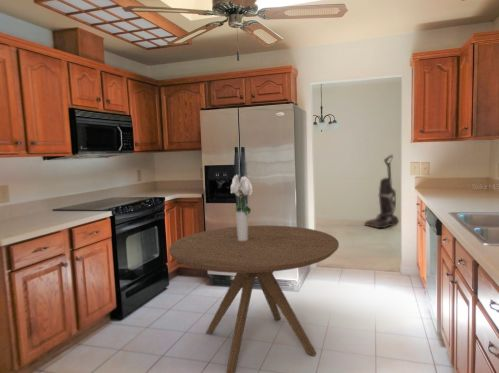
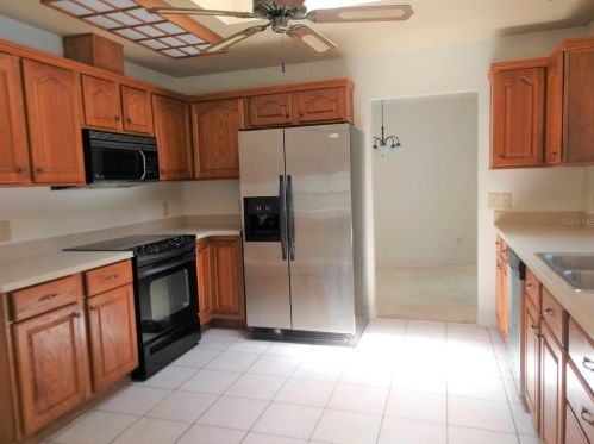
- bouquet [230,173,254,241]
- vacuum cleaner [364,154,400,229]
- dining table [168,224,340,373]
